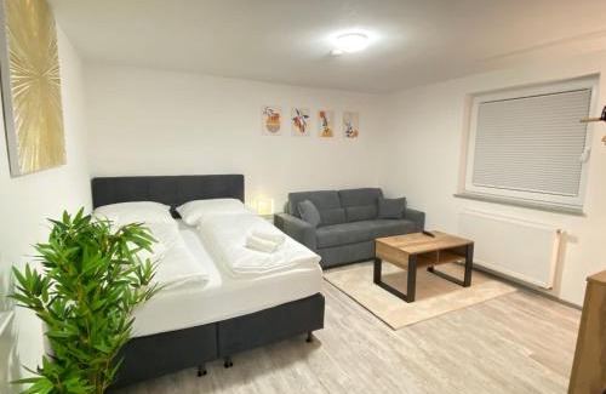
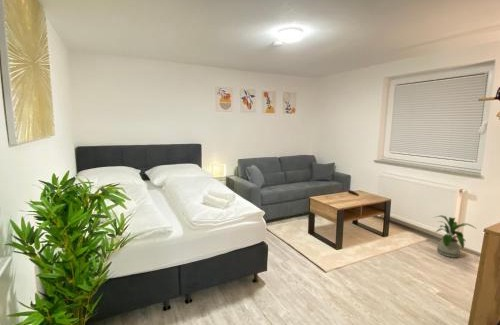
+ house plant [432,214,478,258]
